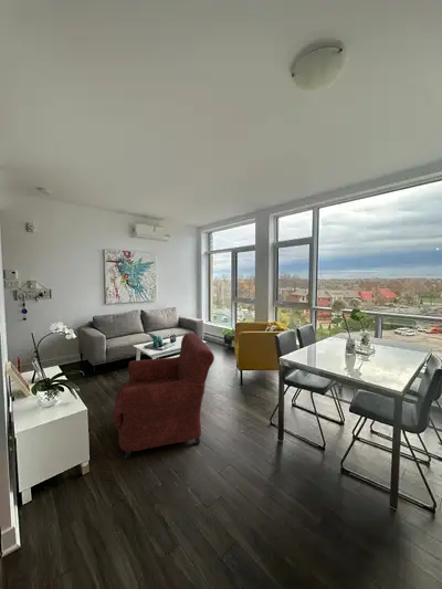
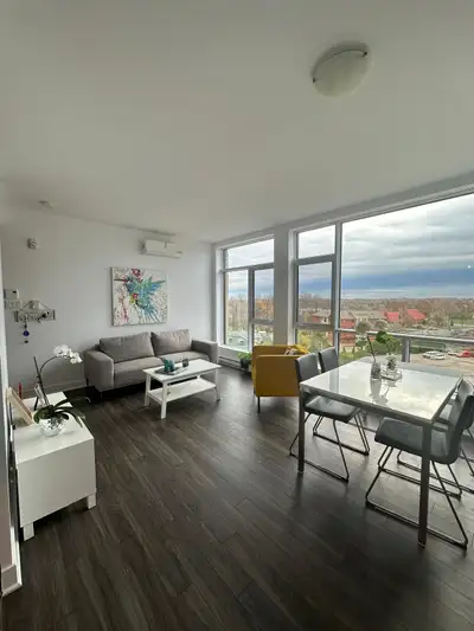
- armchair [112,332,215,460]
